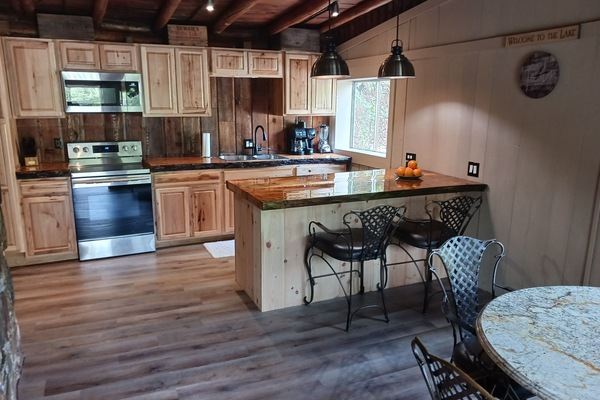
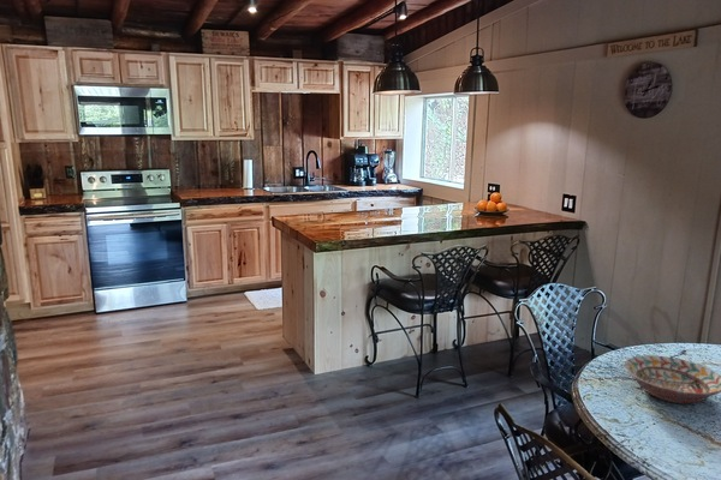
+ decorative bowl [624,354,721,404]
